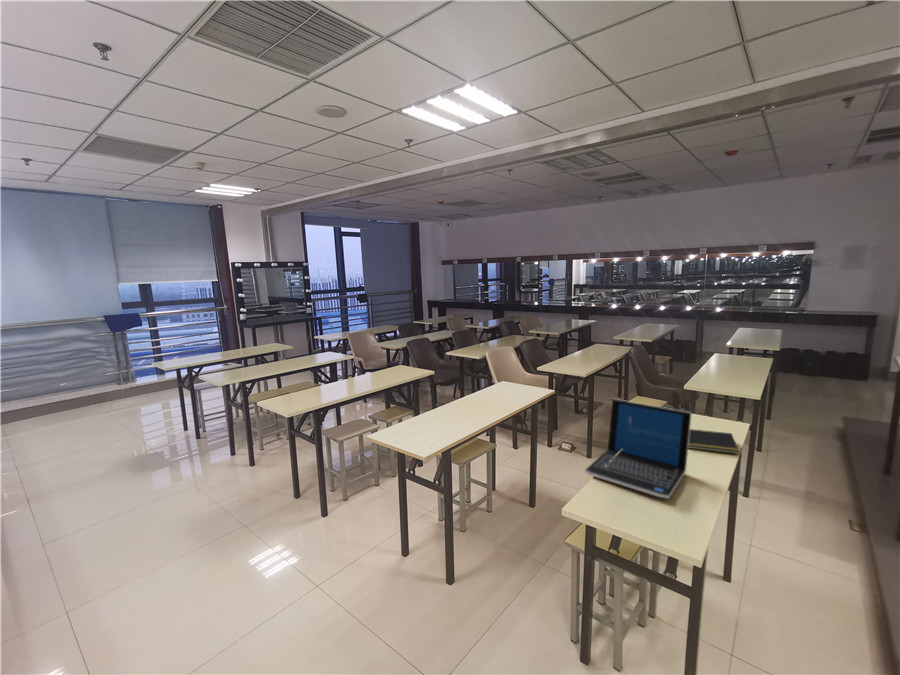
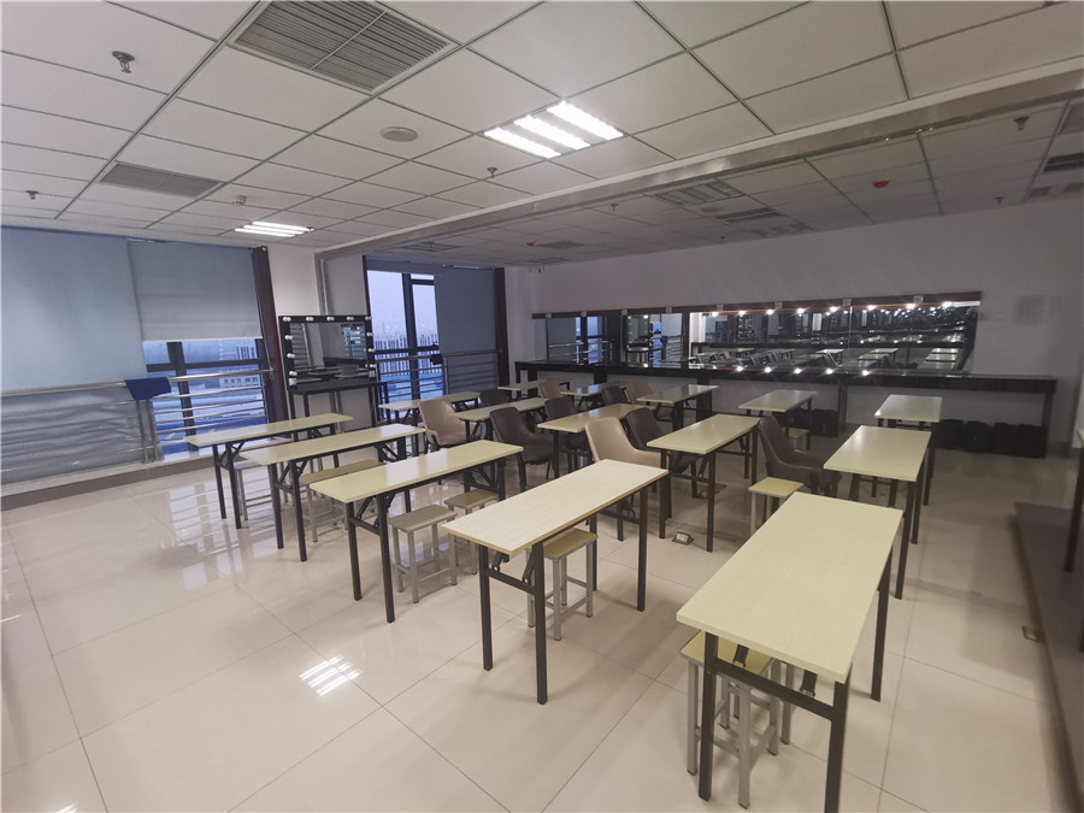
- notepad [688,428,740,455]
- laptop [584,398,693,500]
